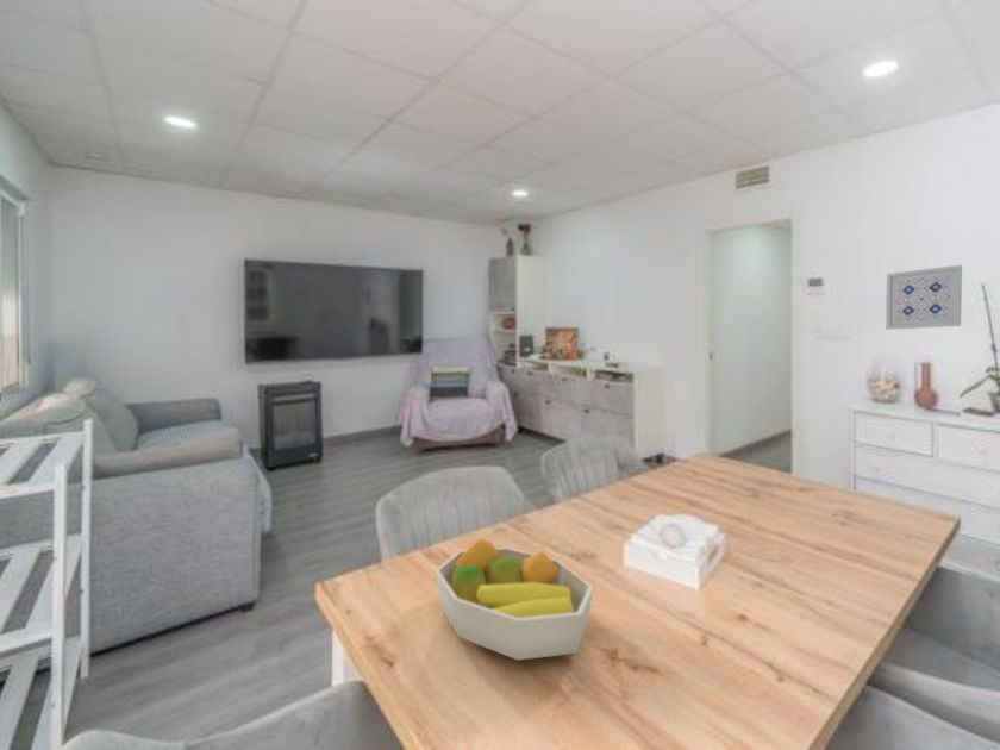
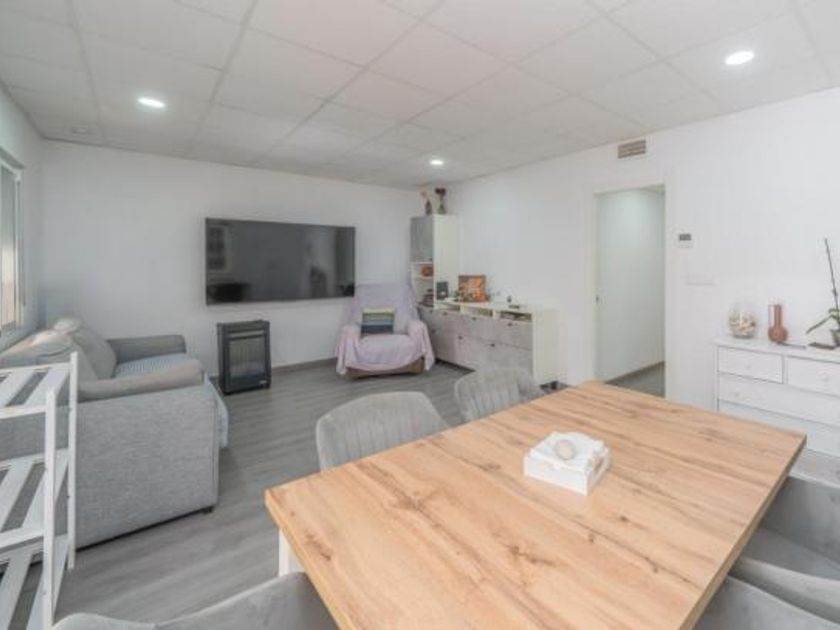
- wall art [885,264,963,331]
- fruit bowl [435,538,595,661]
